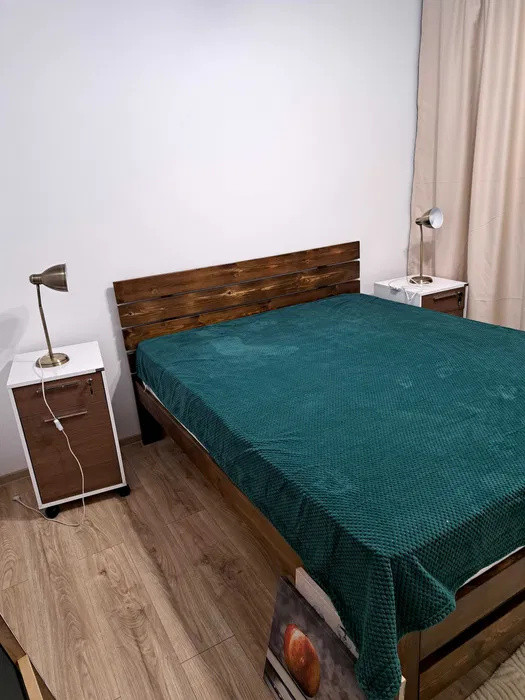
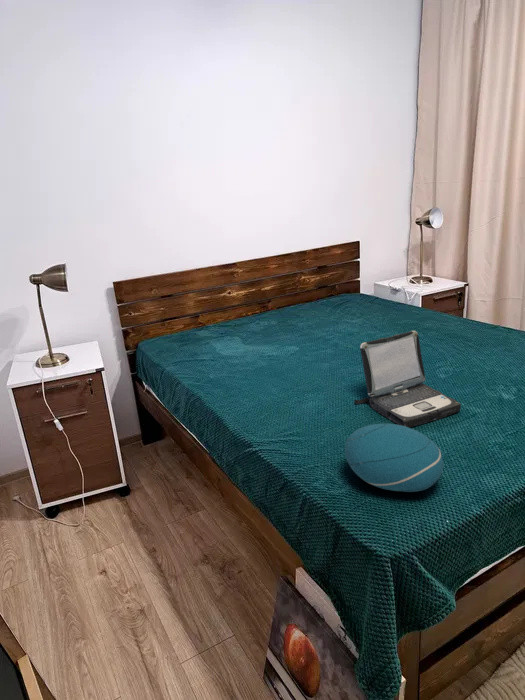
+ cushion [344,422,444,493]
+ laptop [353,330,462,428]
